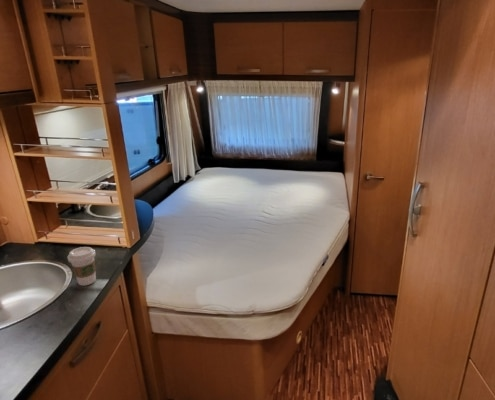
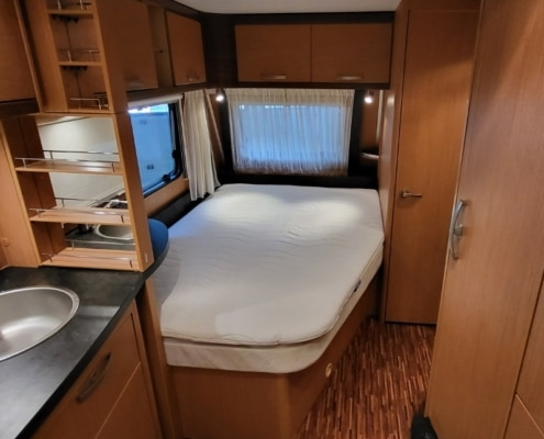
- coffee cup [67,246,97,287]
